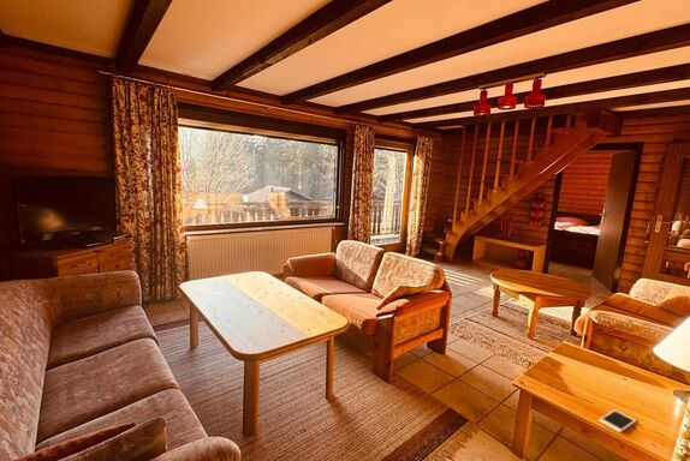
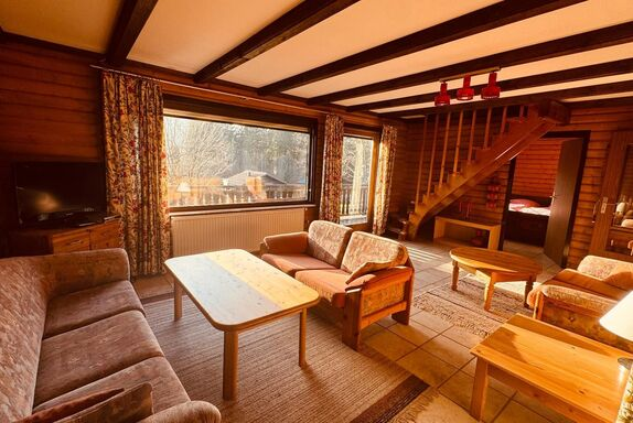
- cell phone [597,408,637,433]
